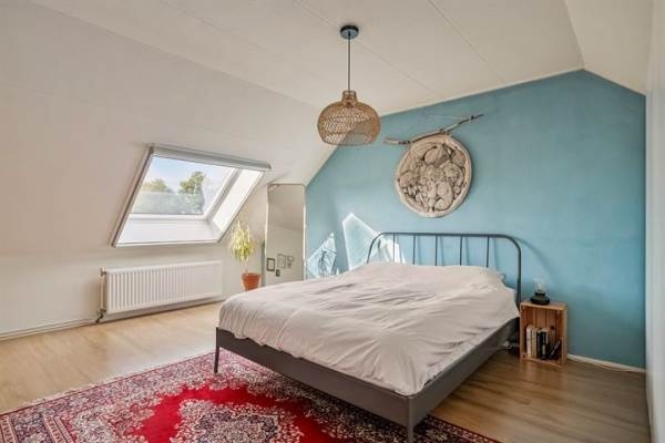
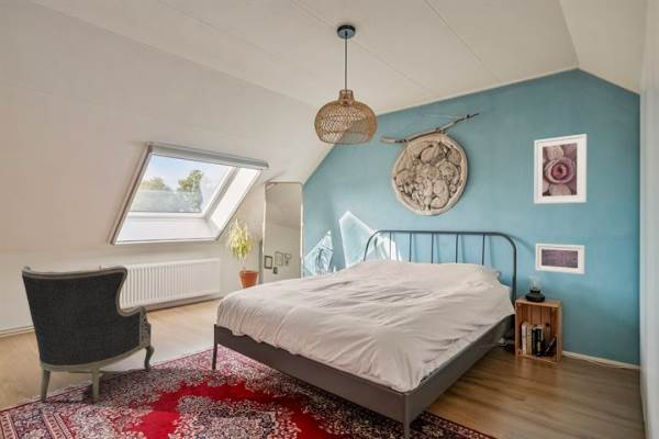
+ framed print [534,243,587,275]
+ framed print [533,133,588,205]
+ armchair [21,264,155,404]
